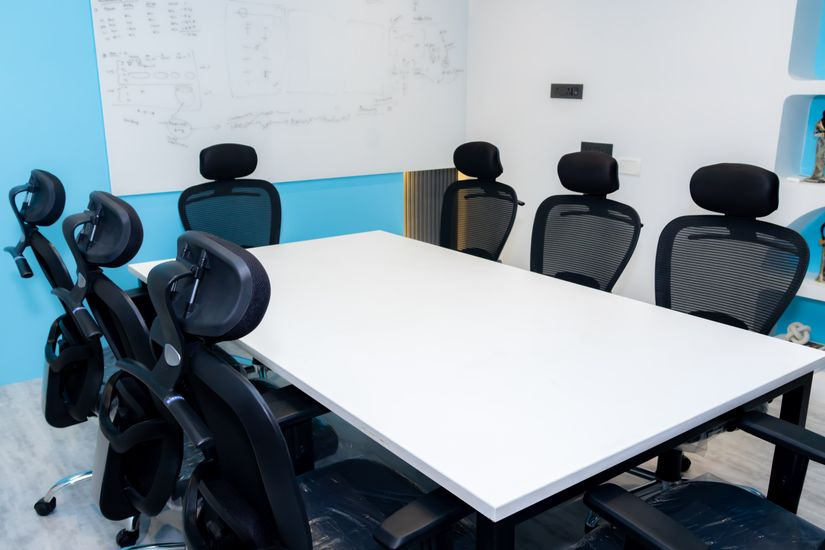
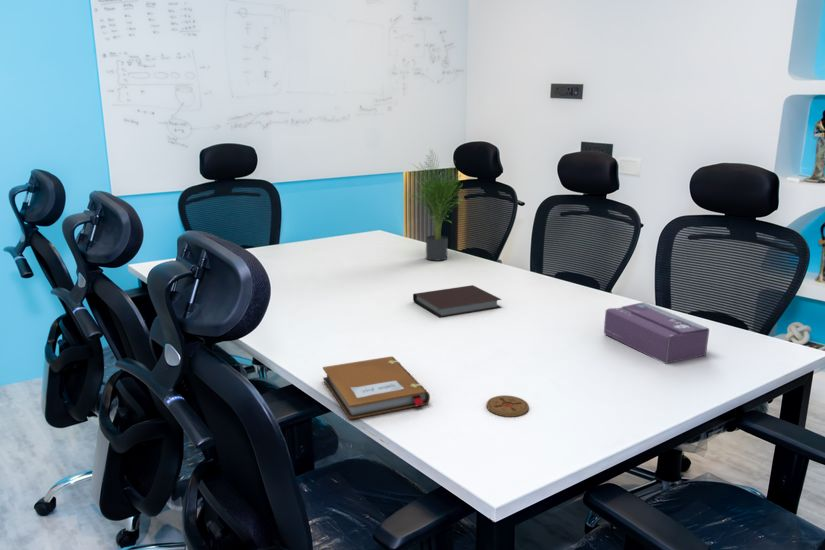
+ potted plant [408,148,463,262]
+ tissue box [603,301,710,365]
+ coaster [486,394,530,418]
+ notebook [412,284,503,318]
+ notebook [322,355,431,420]
